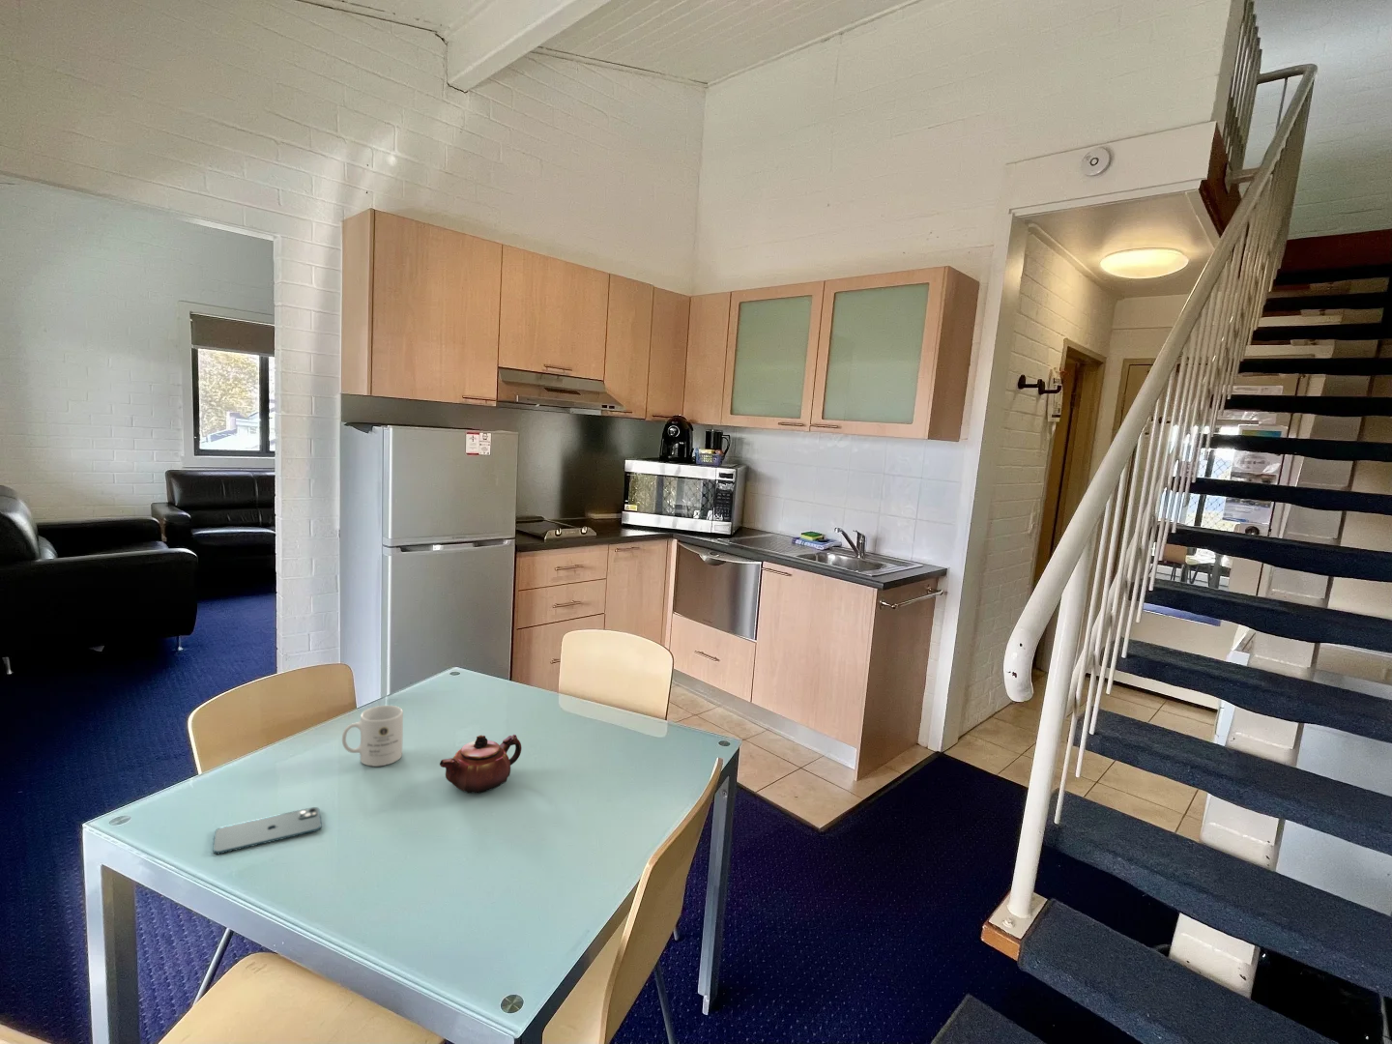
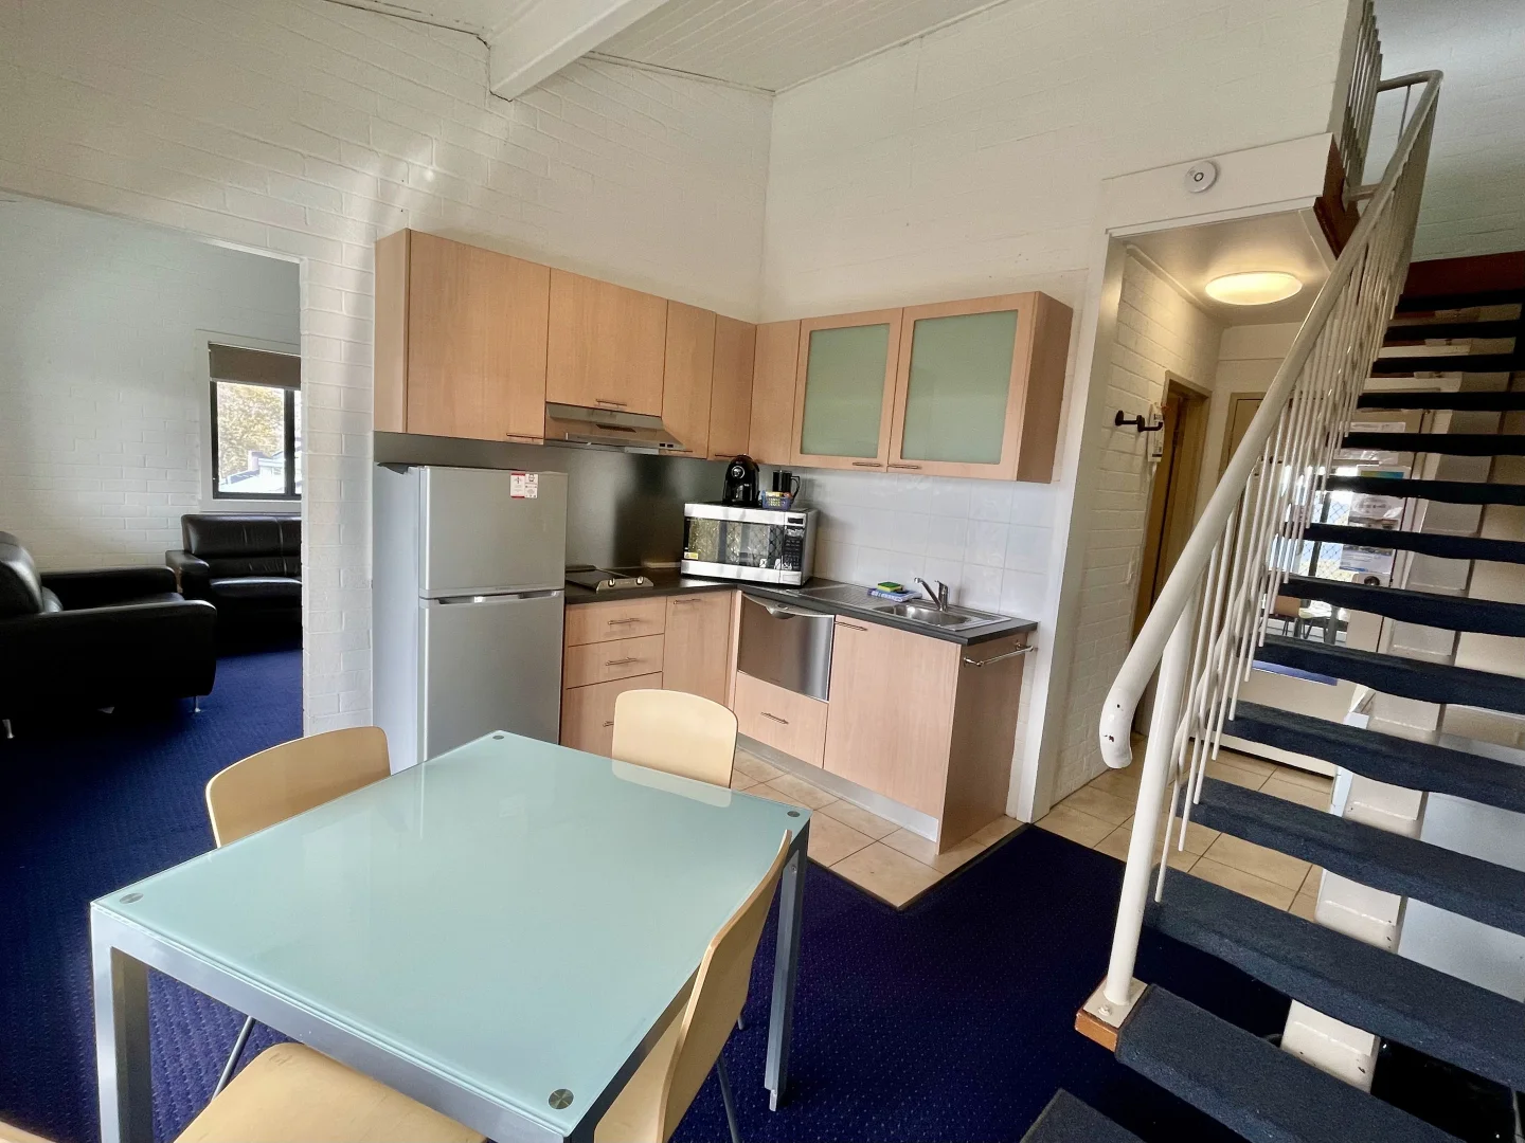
- smartphone [212,806,323,854]
- teapot [438,734,523,795]
- mug [341,705,404,768]
